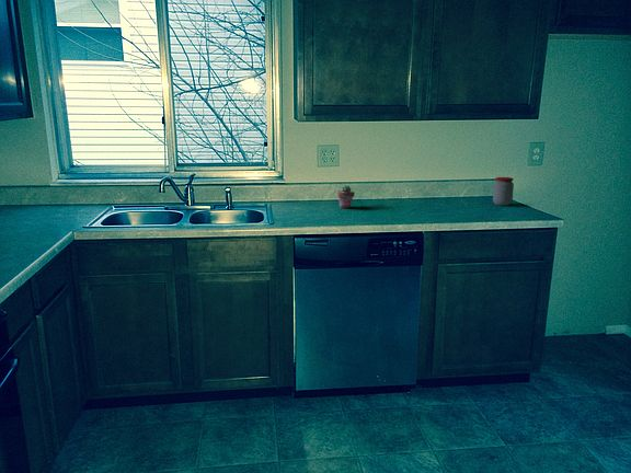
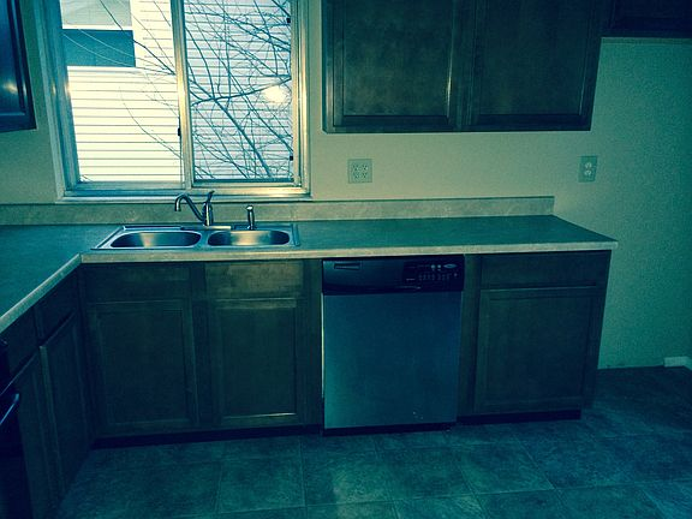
- potted succulent [336,184,355,209]
- jar [492,176,515,207]
